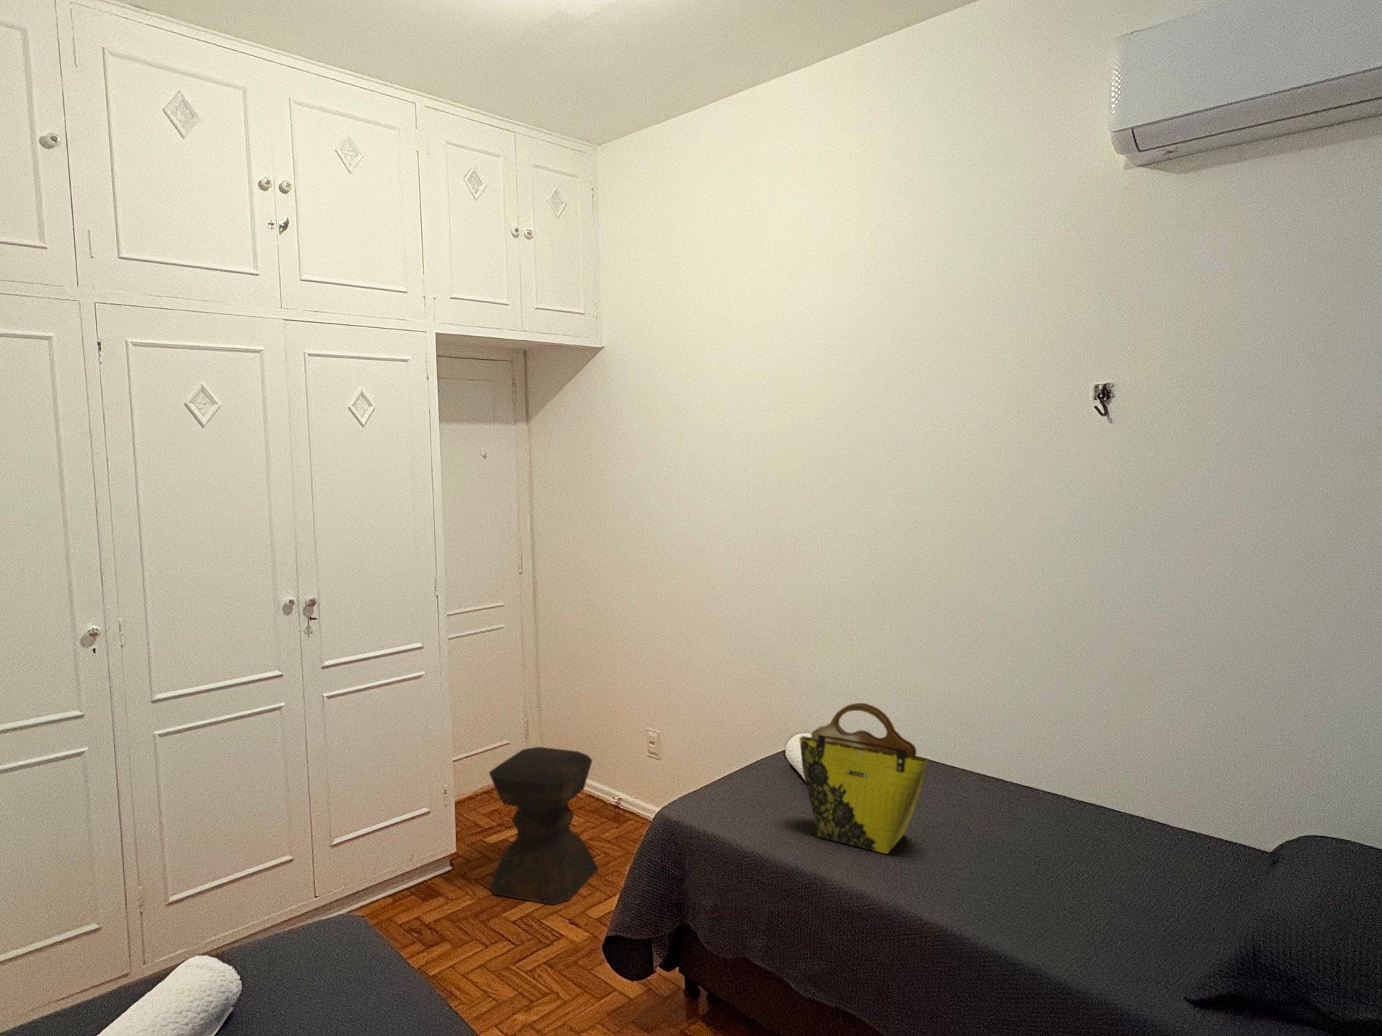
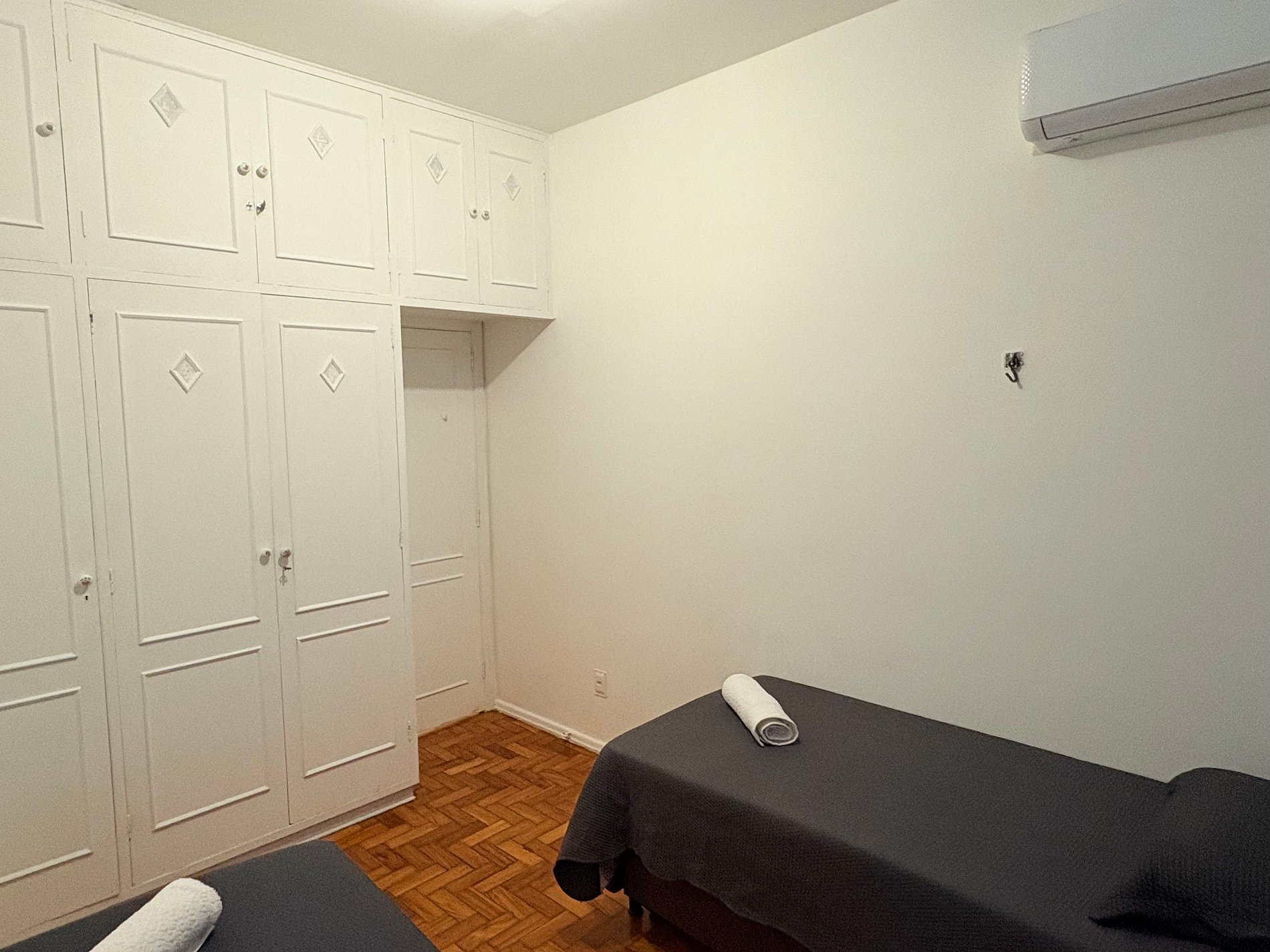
- stool [489,745,600,905]
- tote bag [799,702,928,854]
